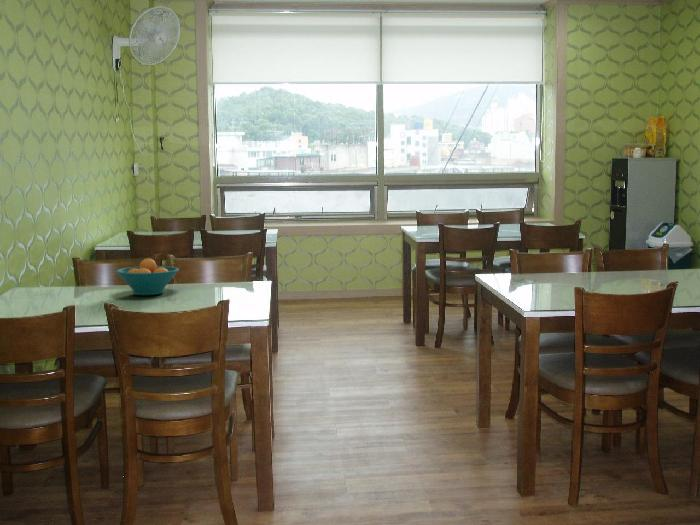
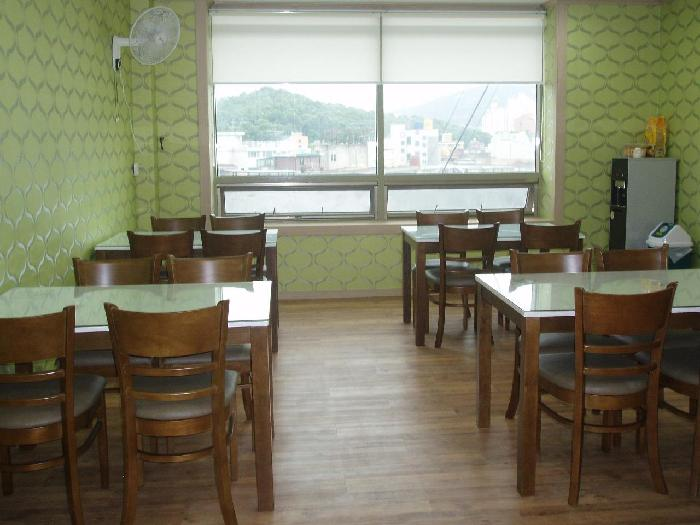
- fruit bowl [115,257,180,296]
